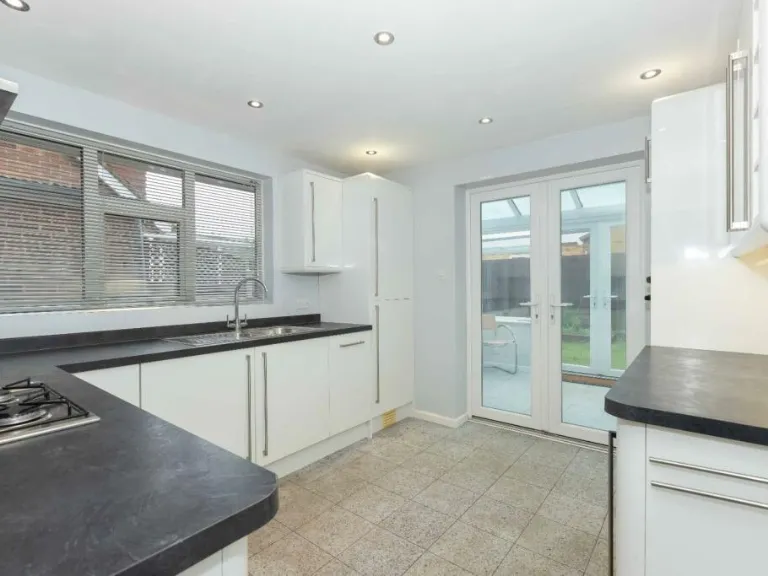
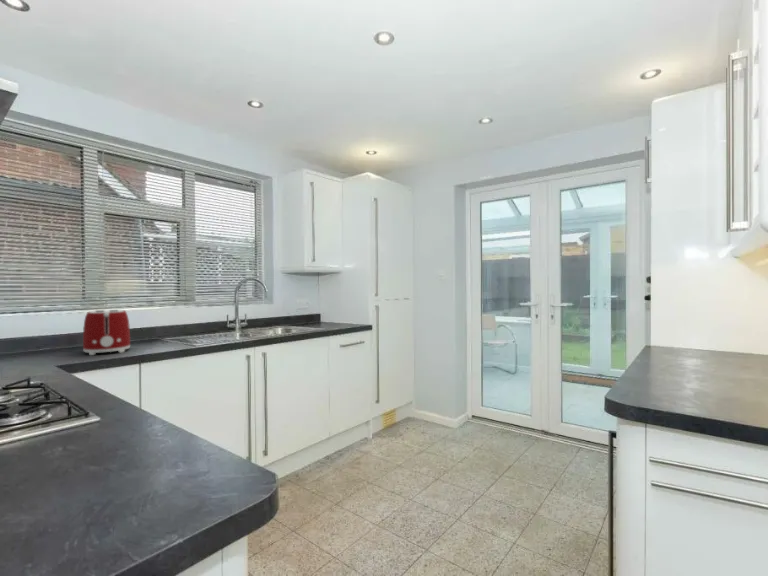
+ toaster [82,308,131,356]
